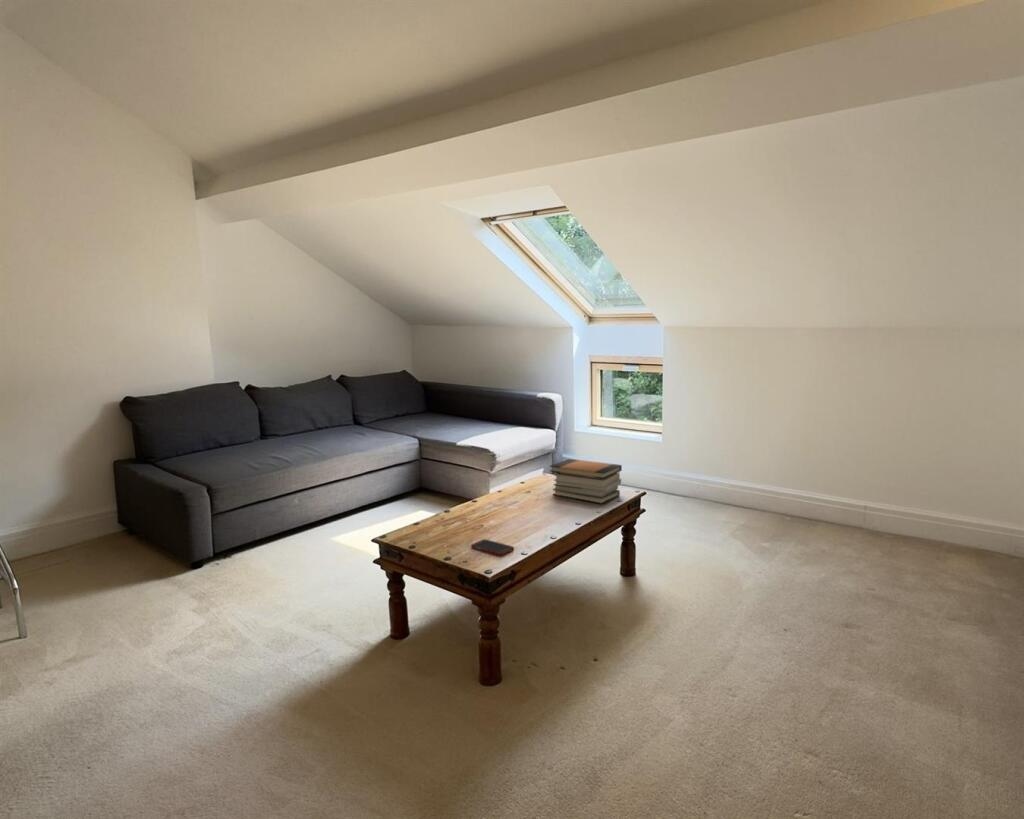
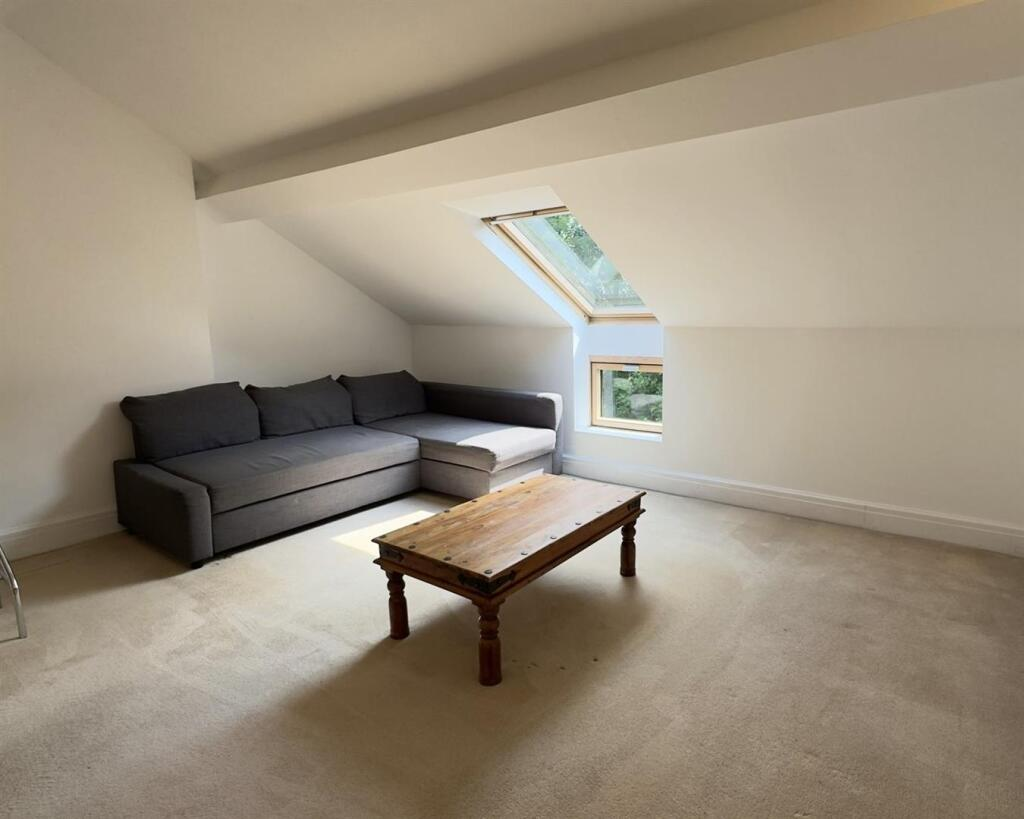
- book stack [548,458,623,505]
- cell phone [470,538,515,556]
